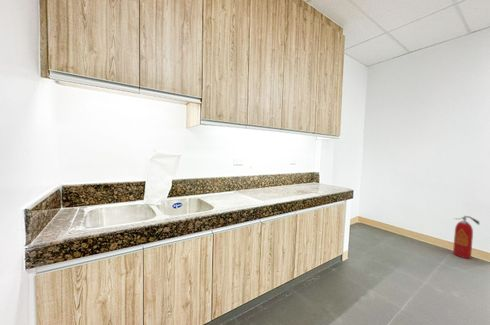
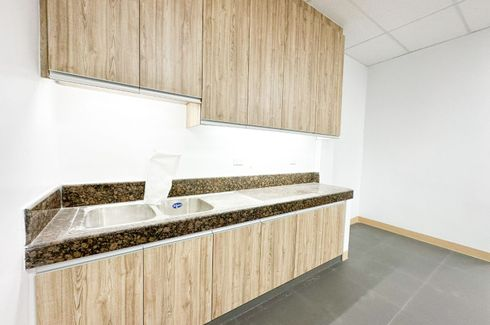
- fire extinguisher [452,215,480,259]
